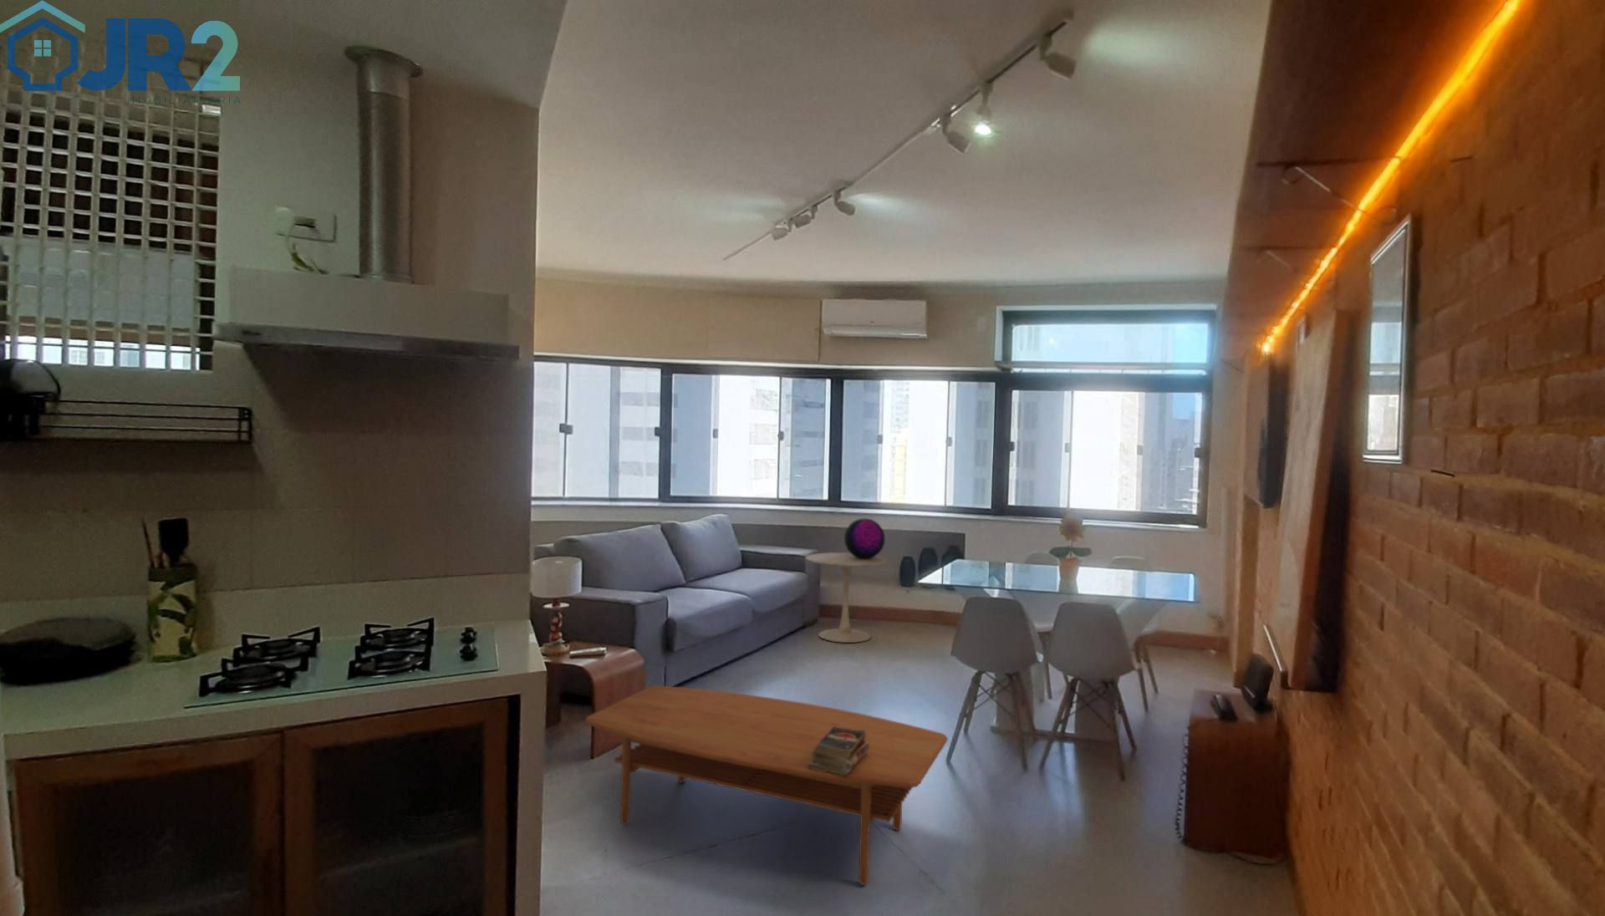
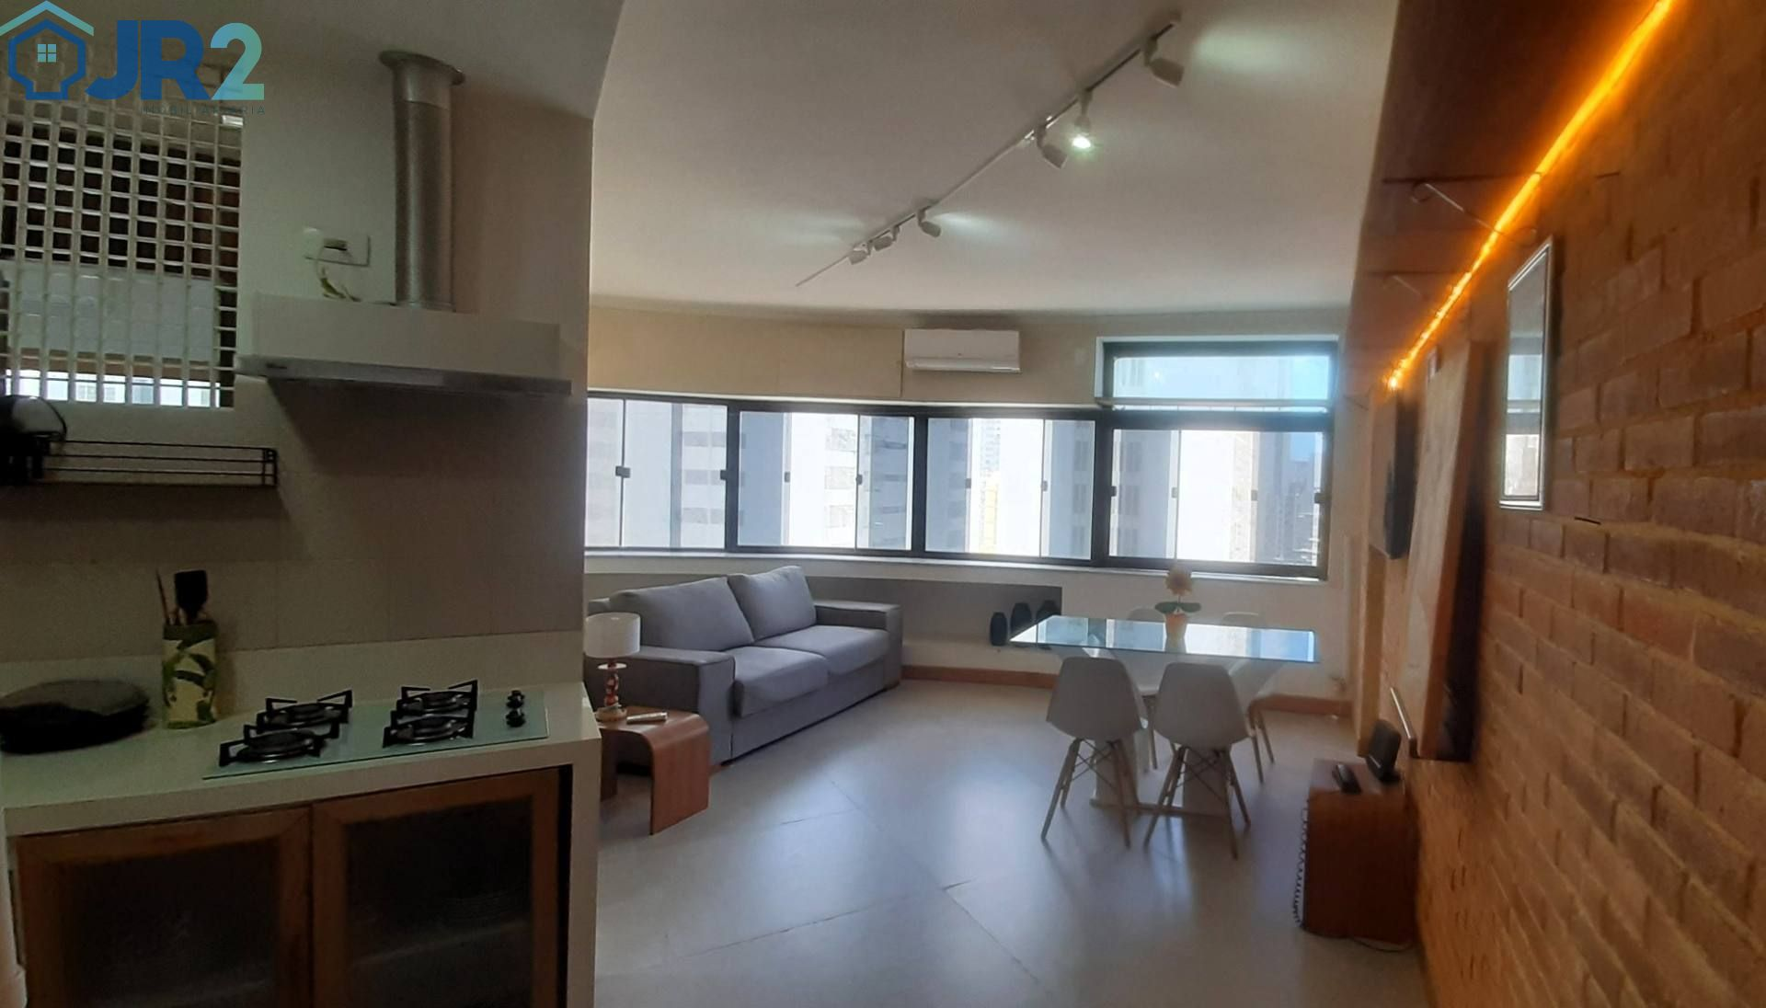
- books [808,726,870,776]
- decorative orb [843,517,885,559]
- coffee table [584,685,949,886]
- side table [805,551,888,644]
